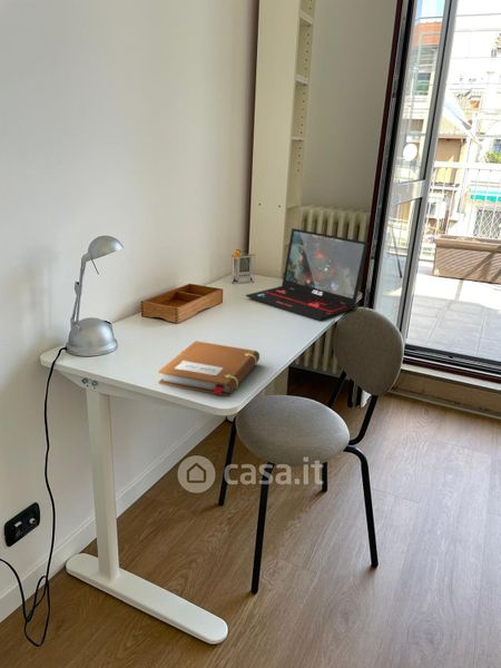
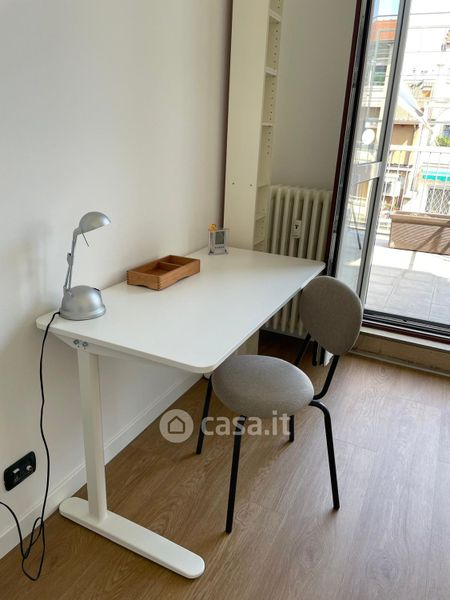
- notebook [157,340,261,397]
- laptop [245,227,370,322]
